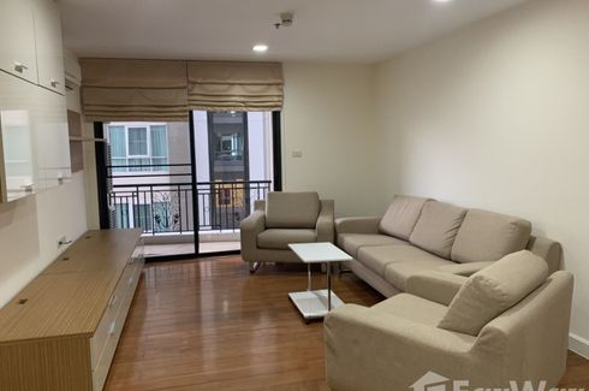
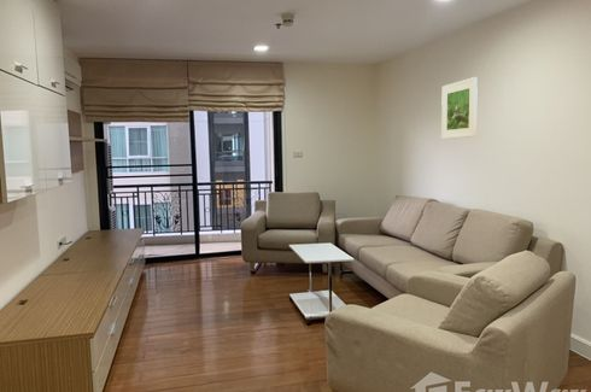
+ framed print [440,76,479,140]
